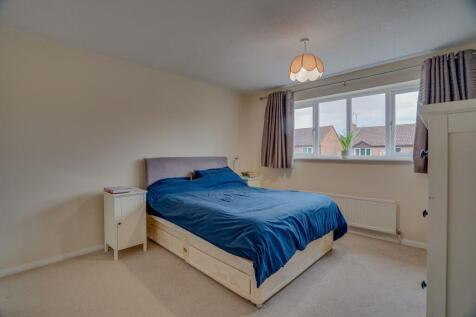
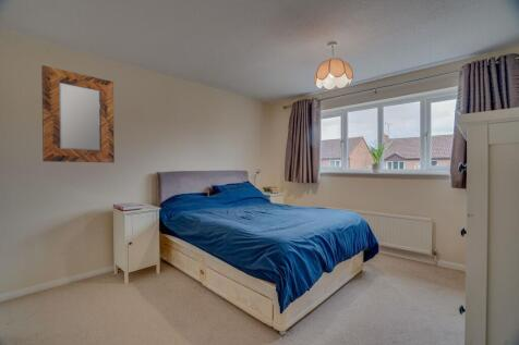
+ home mirror [40,64,116,163]
